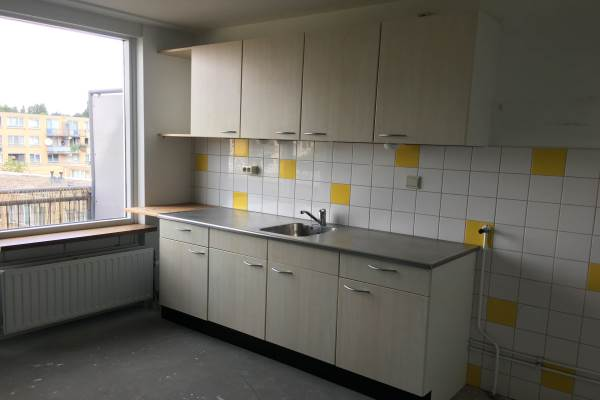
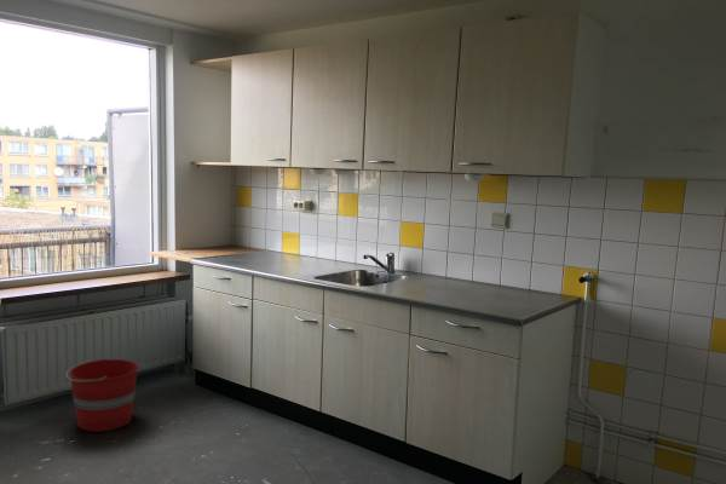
+ bucket [64,357,140,433]
